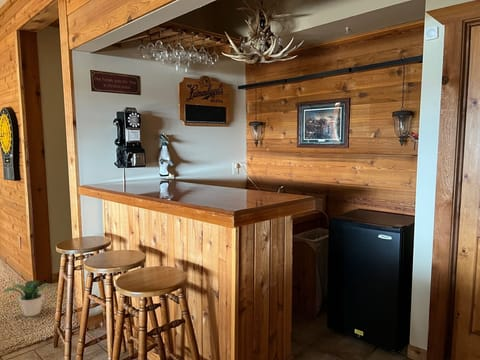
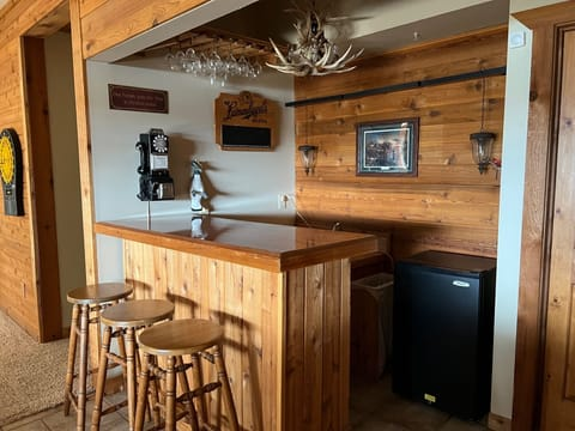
- potted plant [1,280,52,317]
